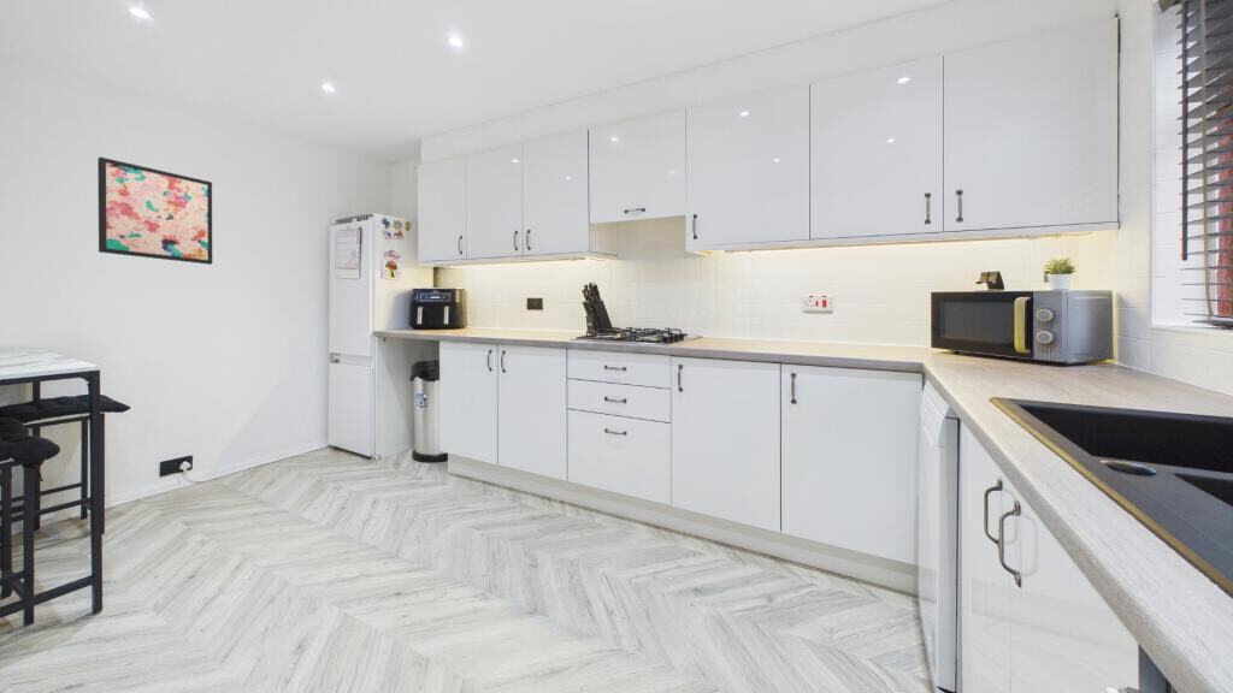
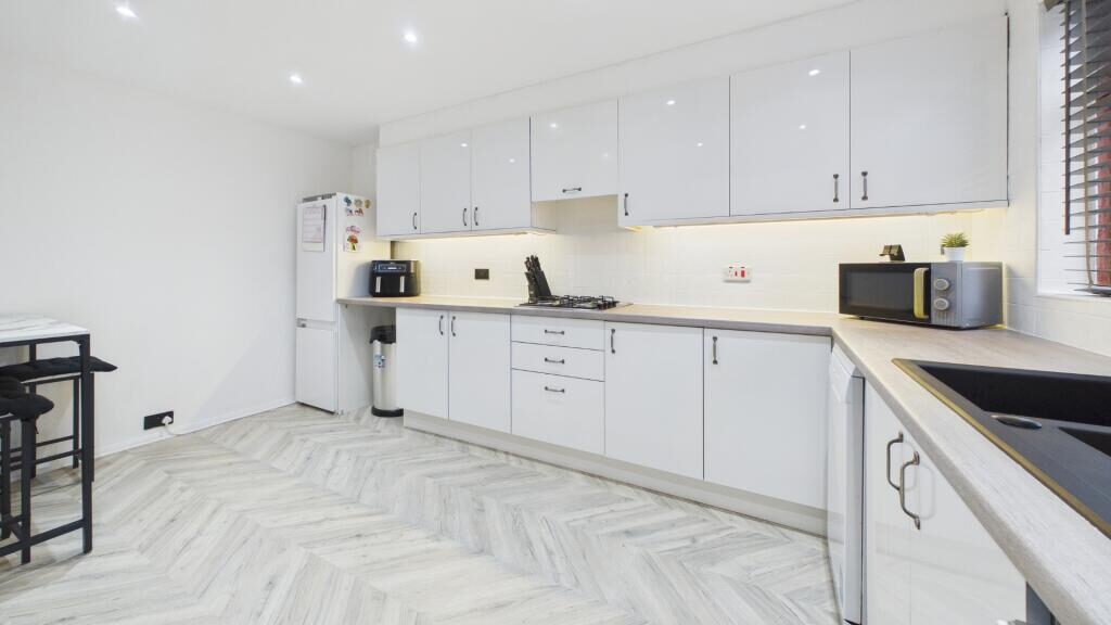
- wall art [96,156,213,266]
